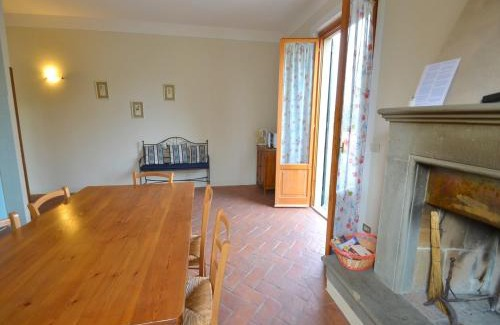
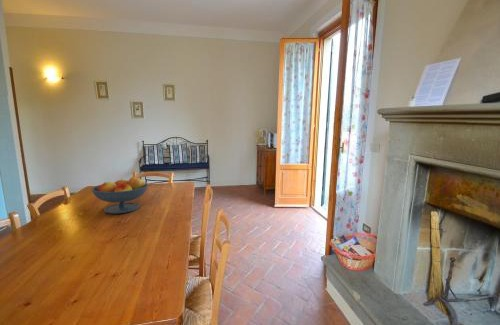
+ fruit bowl [91,175,149,215]
